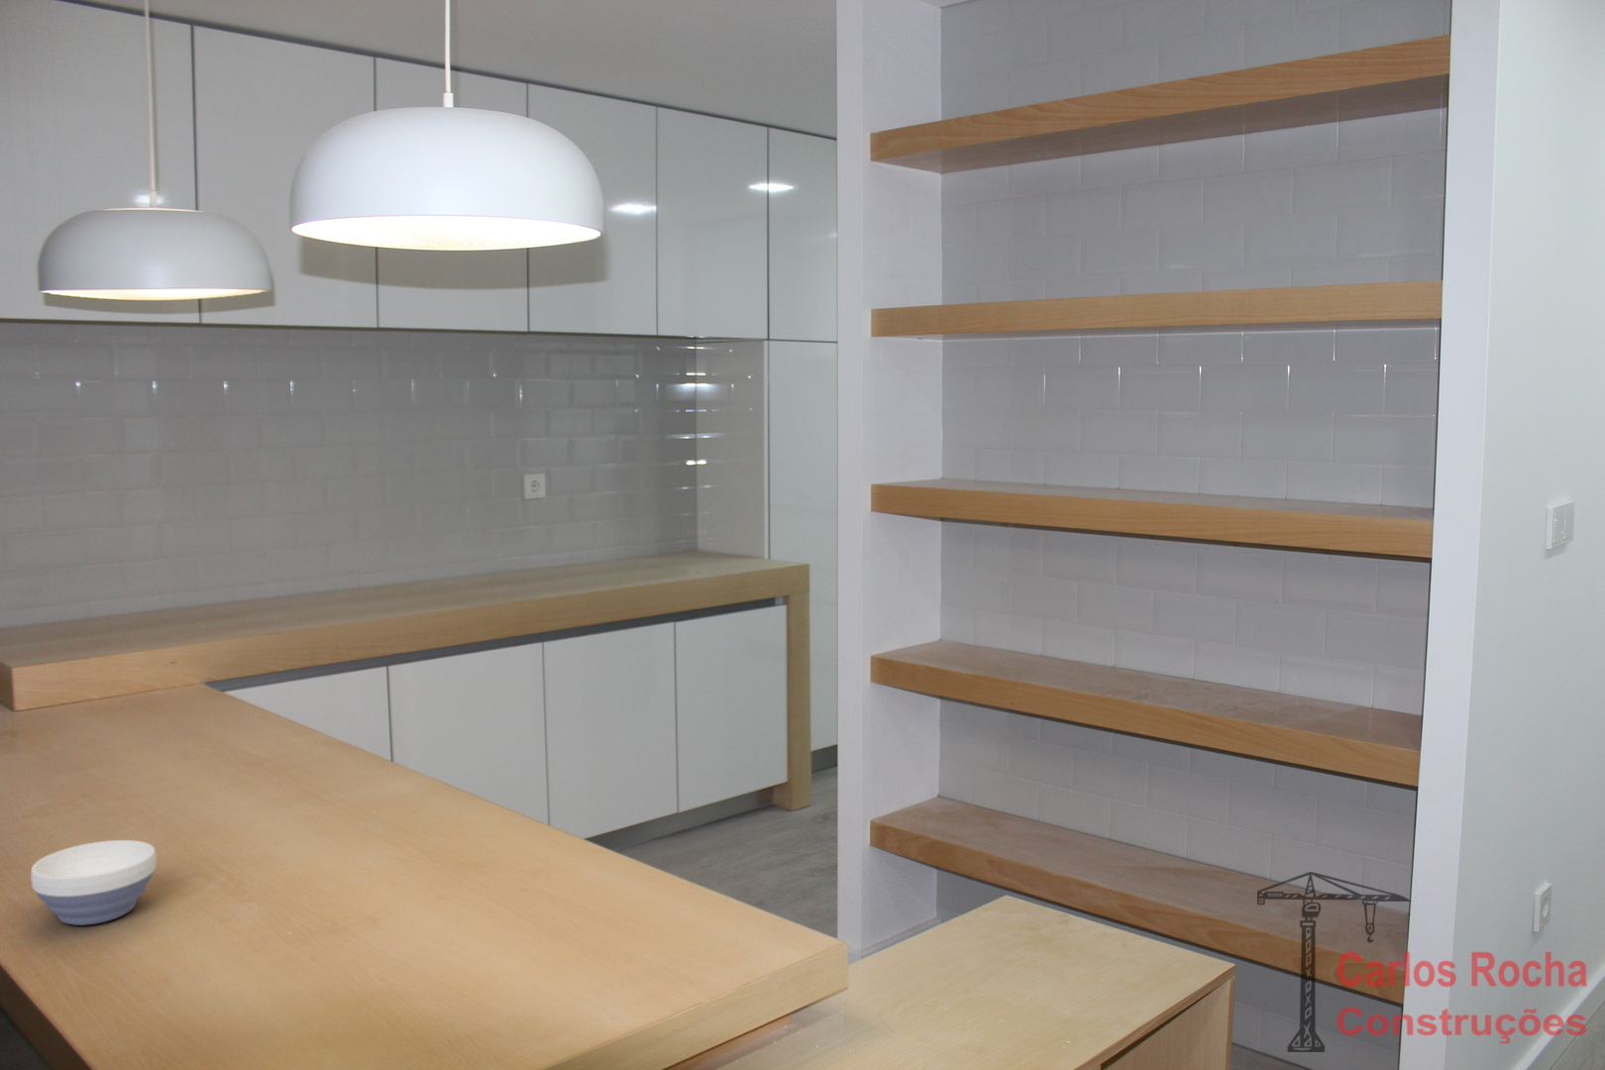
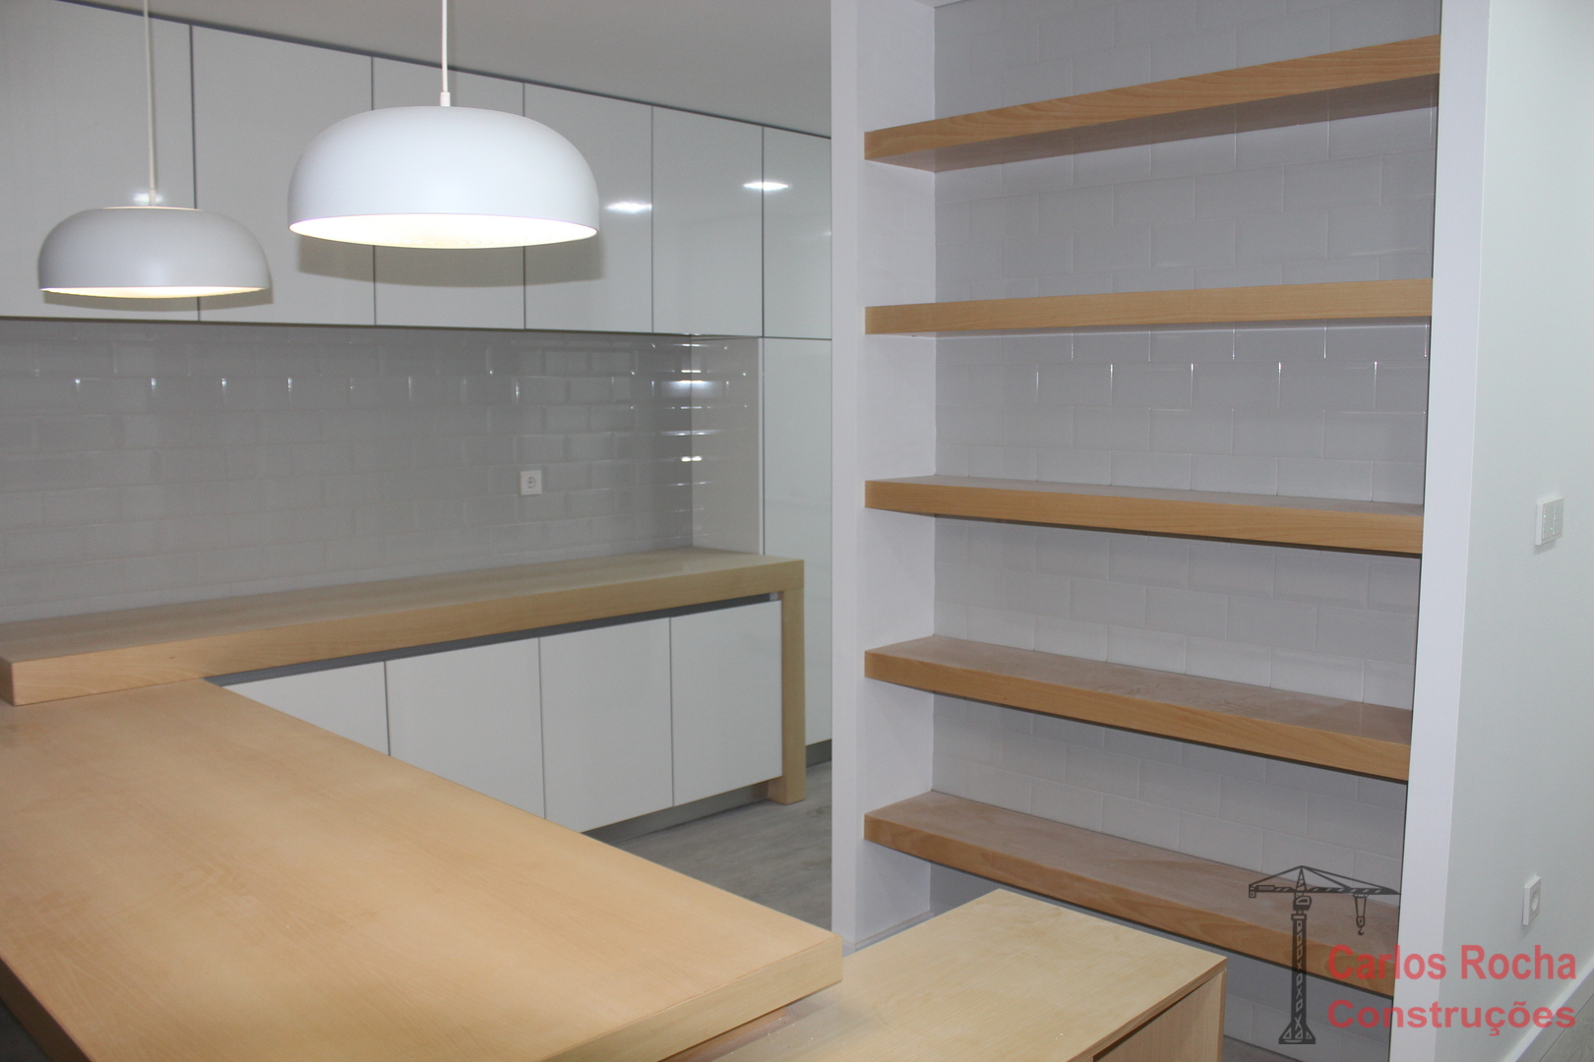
- bowl [30,840,158,927]
